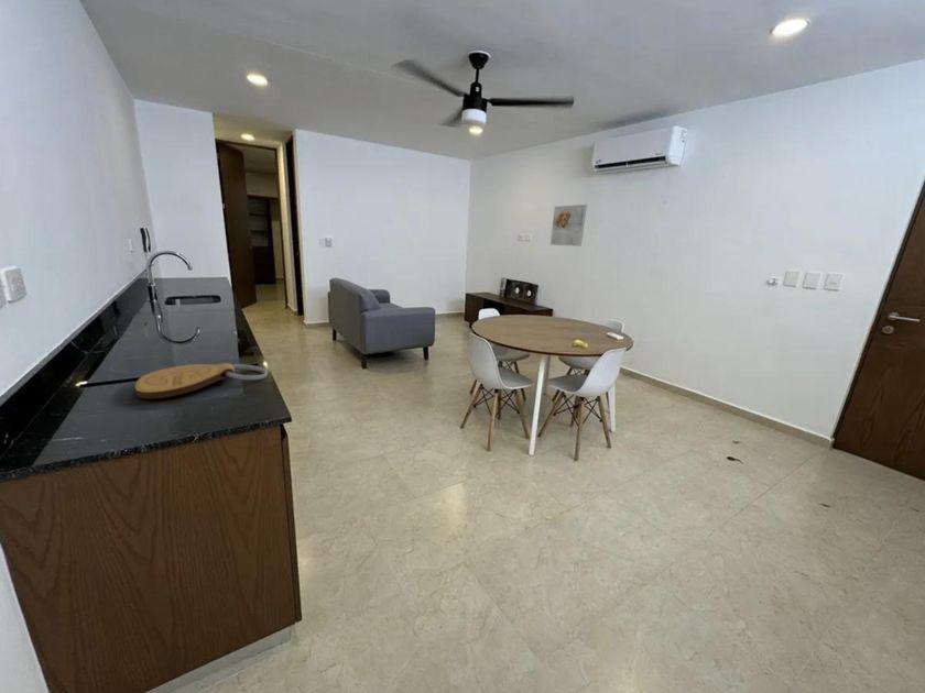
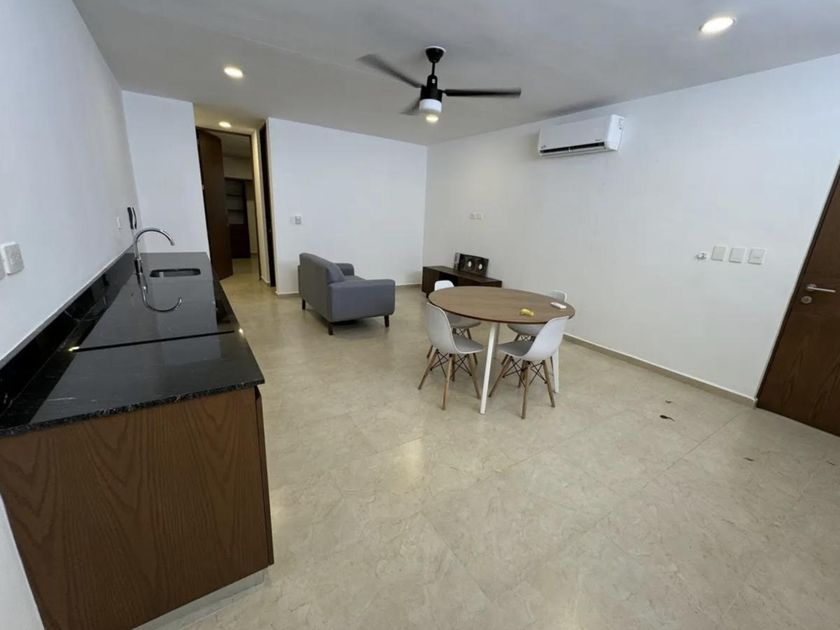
- key chain [134,362,269,399]
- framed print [549,204,588,248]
